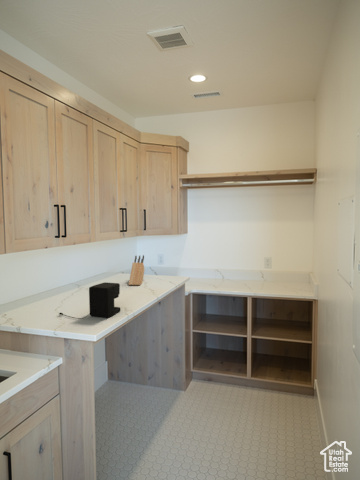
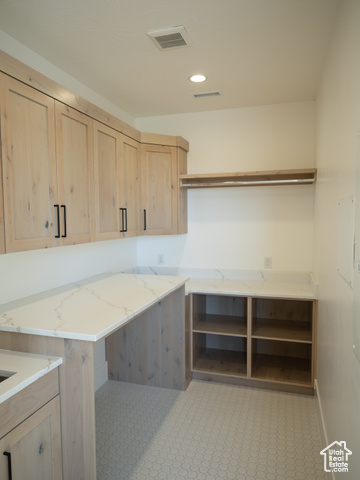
- coffee maker [58,282,121,320]
- knife block [128,254,146,286]
